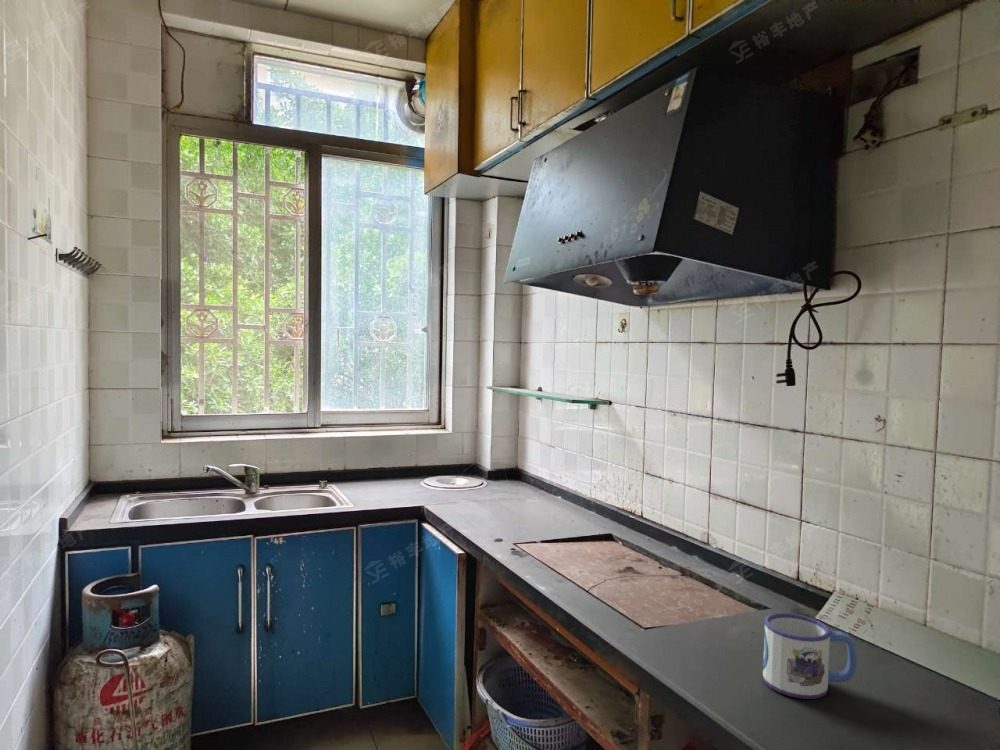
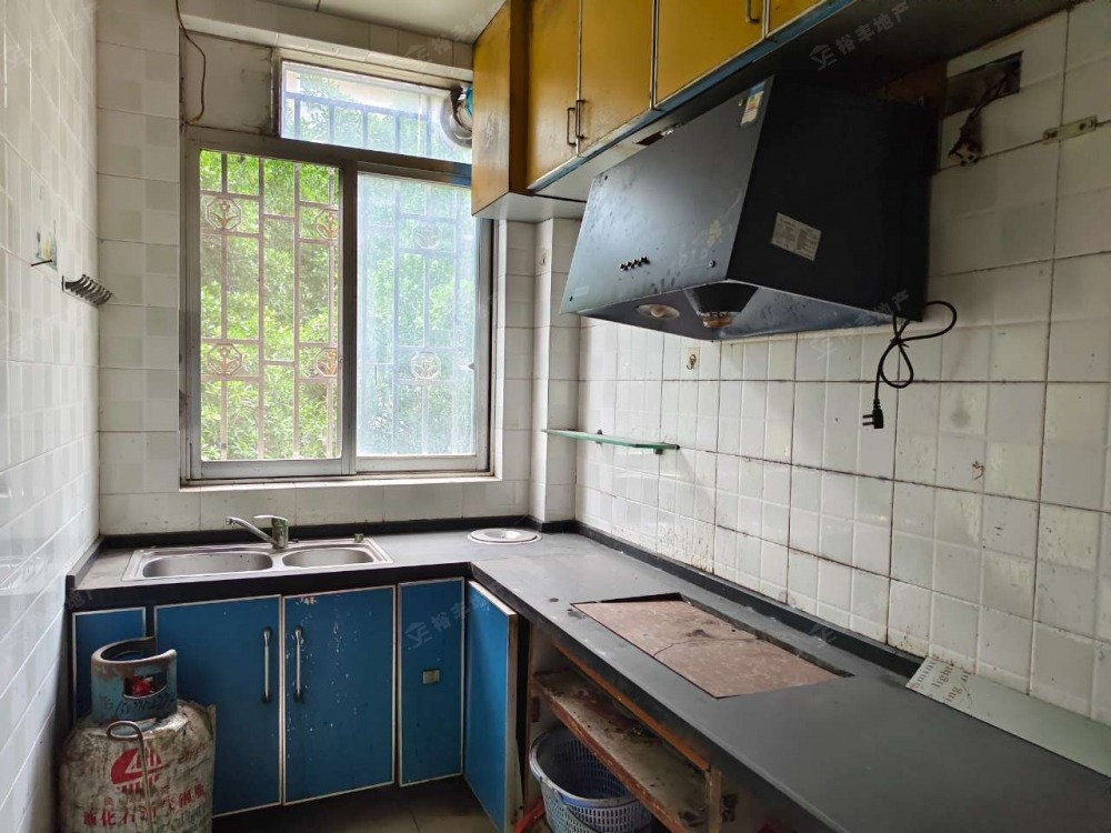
- mug [762,612,858,700]
